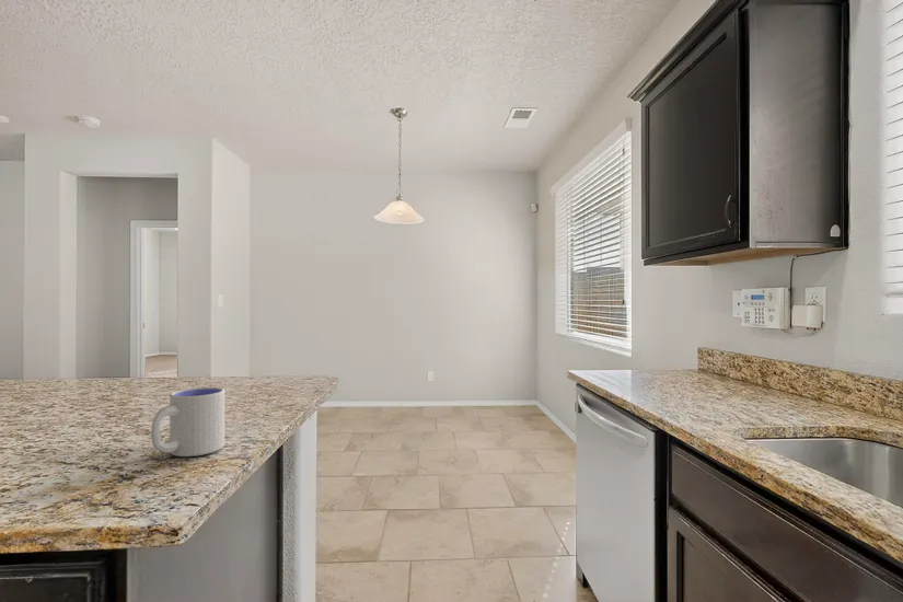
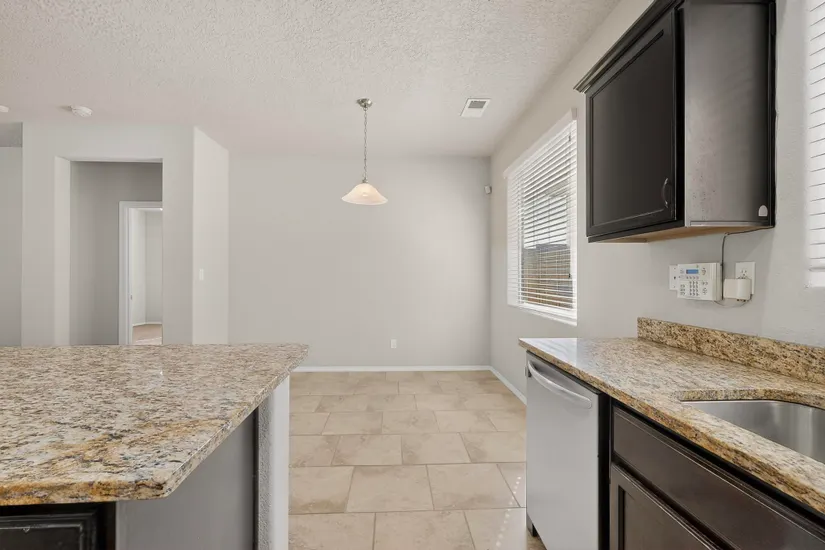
- cup [150,386,225,458]
